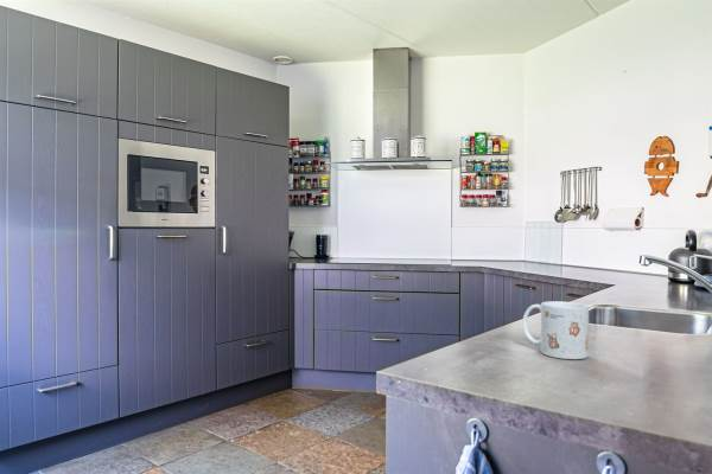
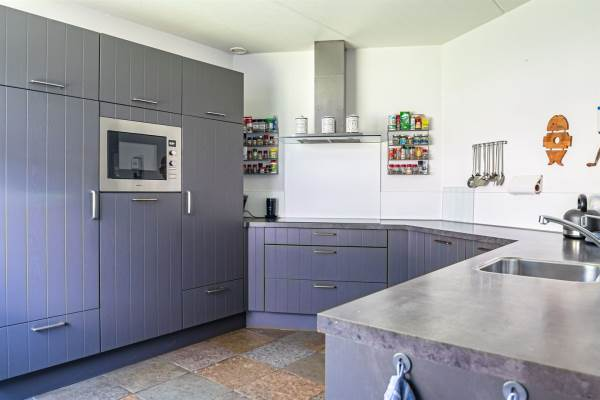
- mug [521,300,590,360]
